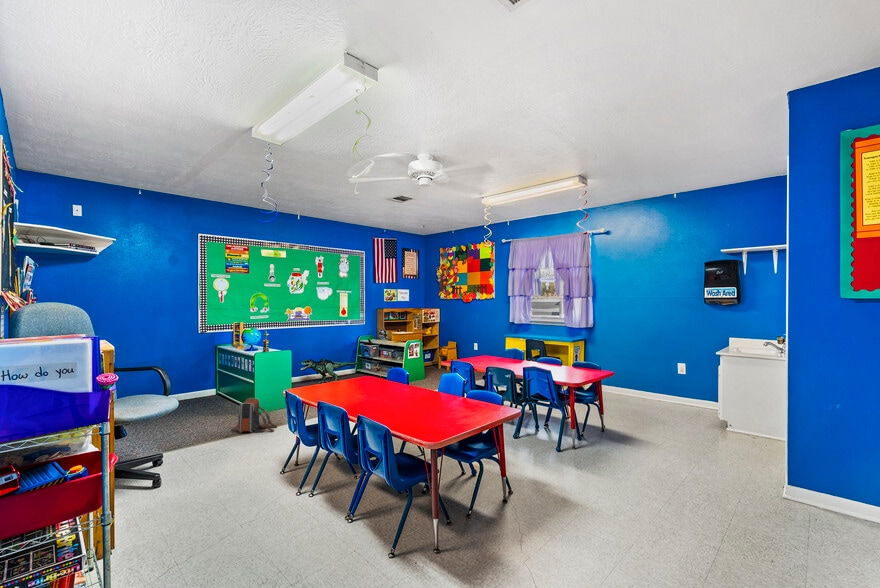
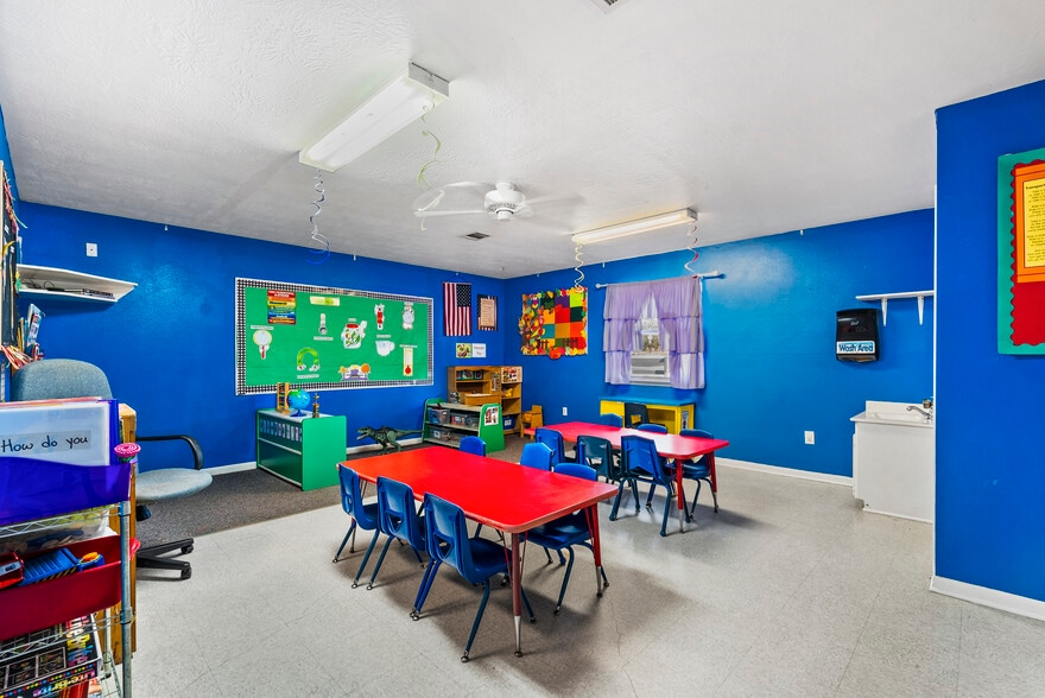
- backpack [230,397,278,433]
